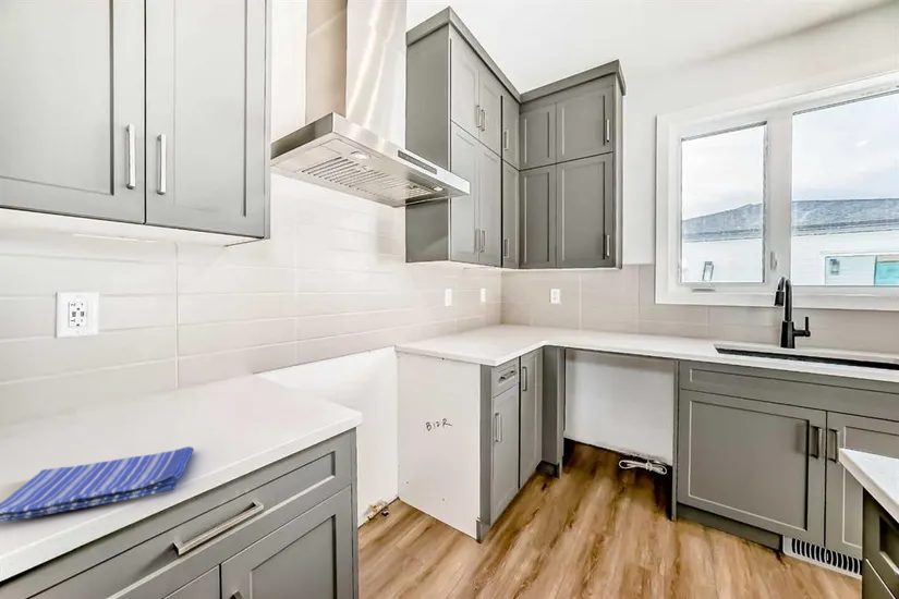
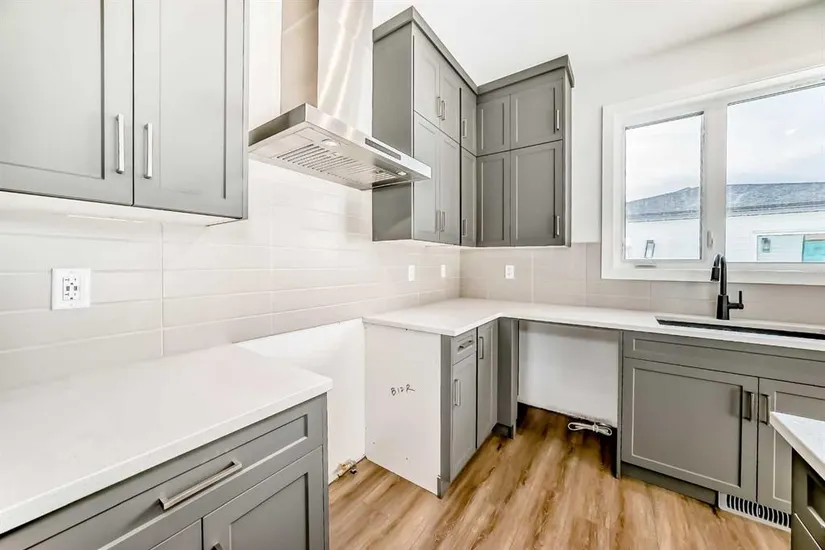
- dish towel [0,445,195,524]
